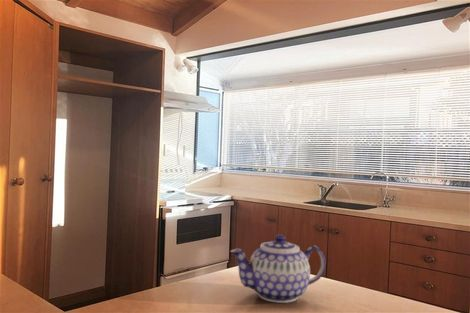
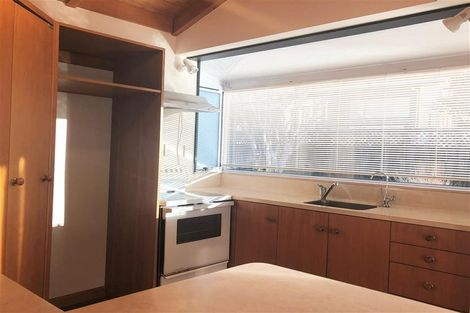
- teapot [229,234,326,304]
